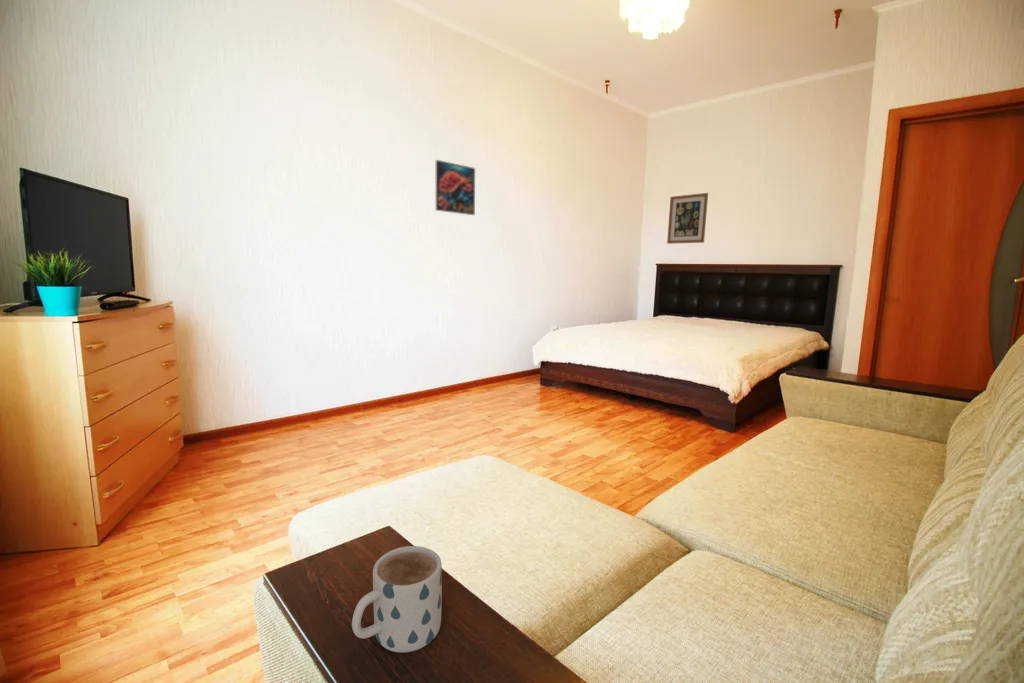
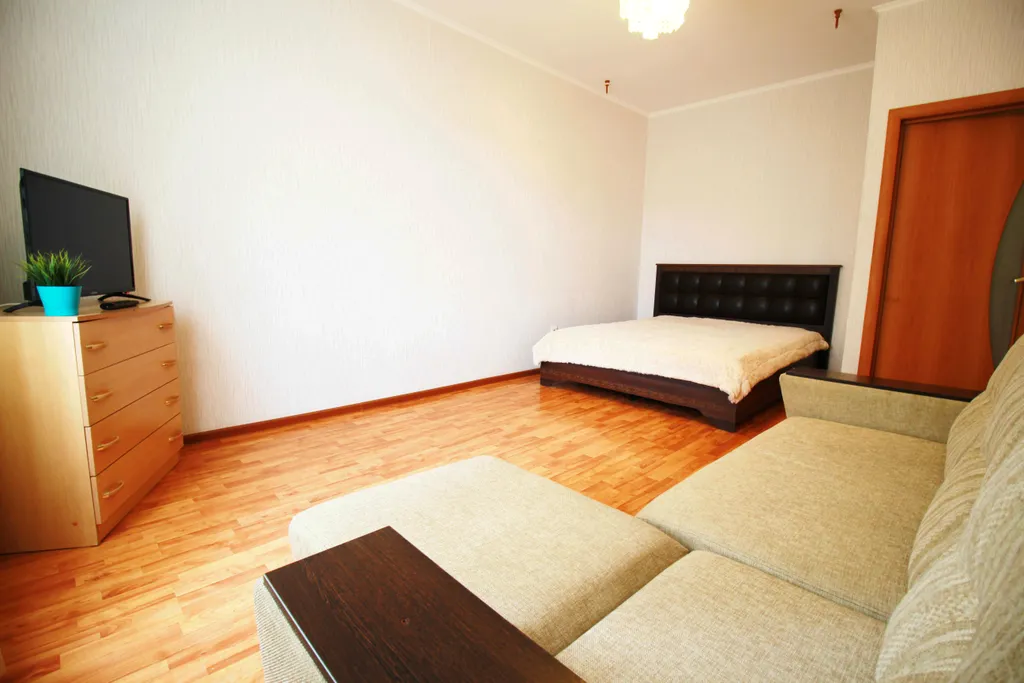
- mug [351,545,443,654]
- wall art [666,192,709,245]
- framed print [435,159,476,216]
